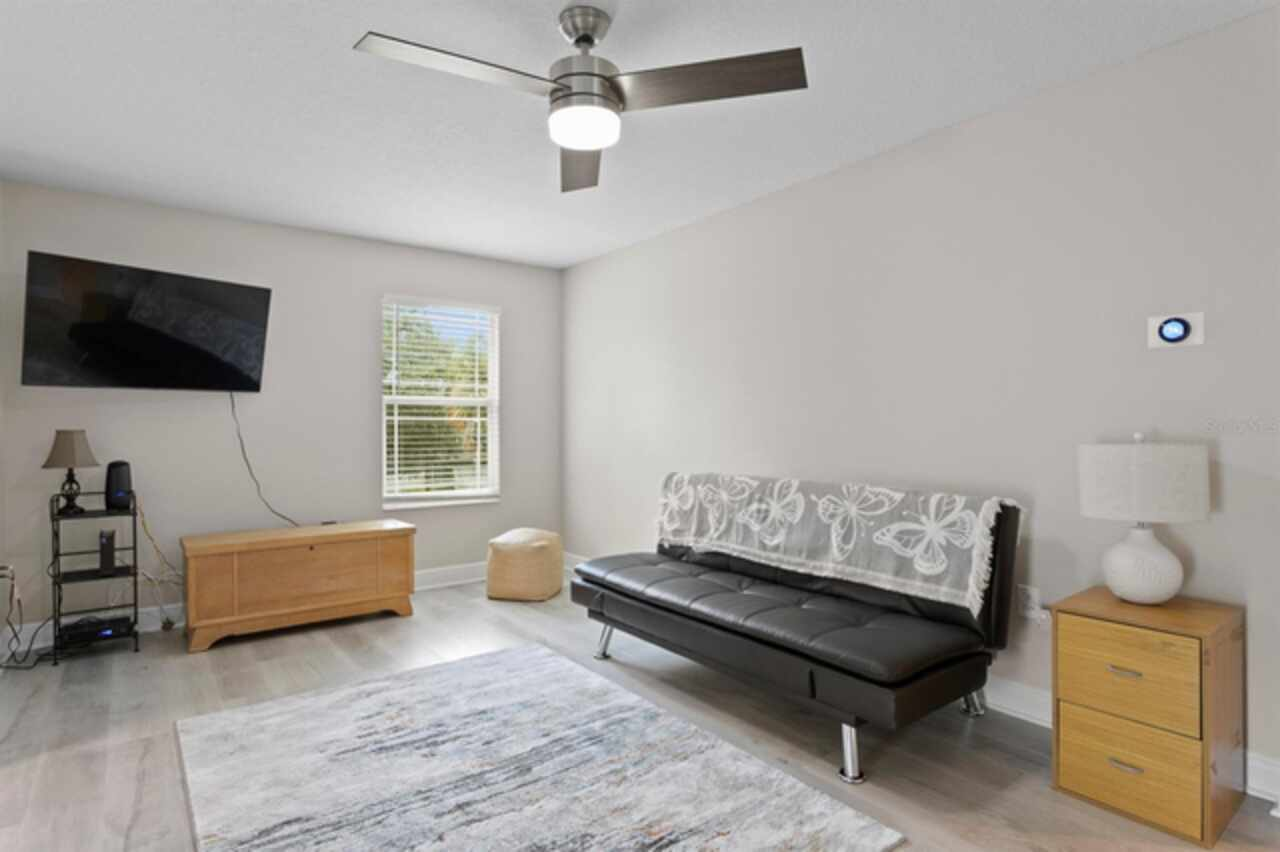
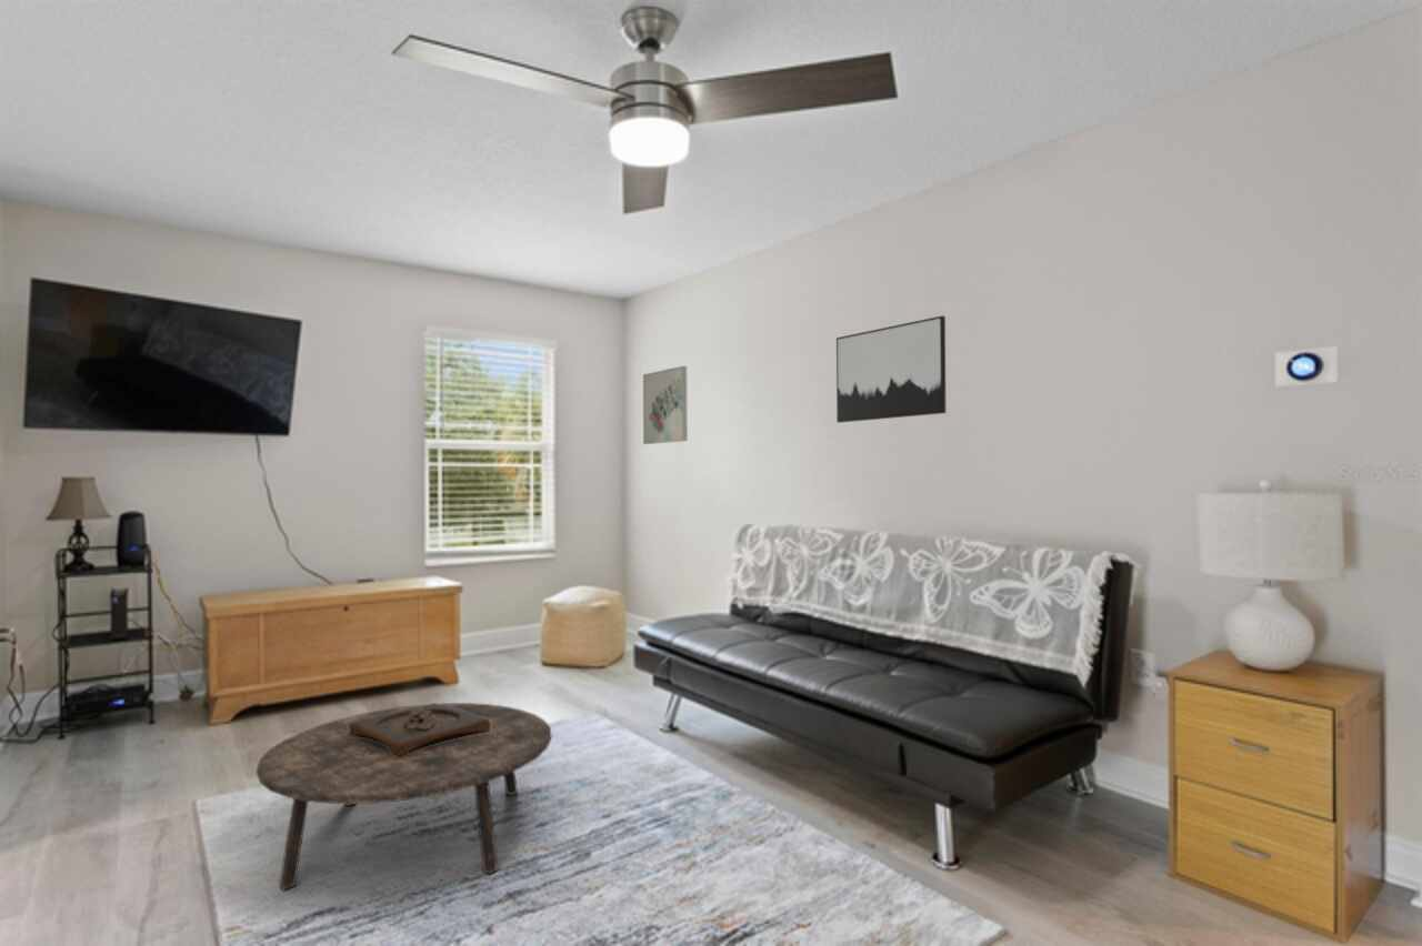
+ wall art [642,365,689,445]
+ wall art [835,314,947,424]
+ coffee table [256,702,552,892]
+ wooden tray [349,702,490,757]
